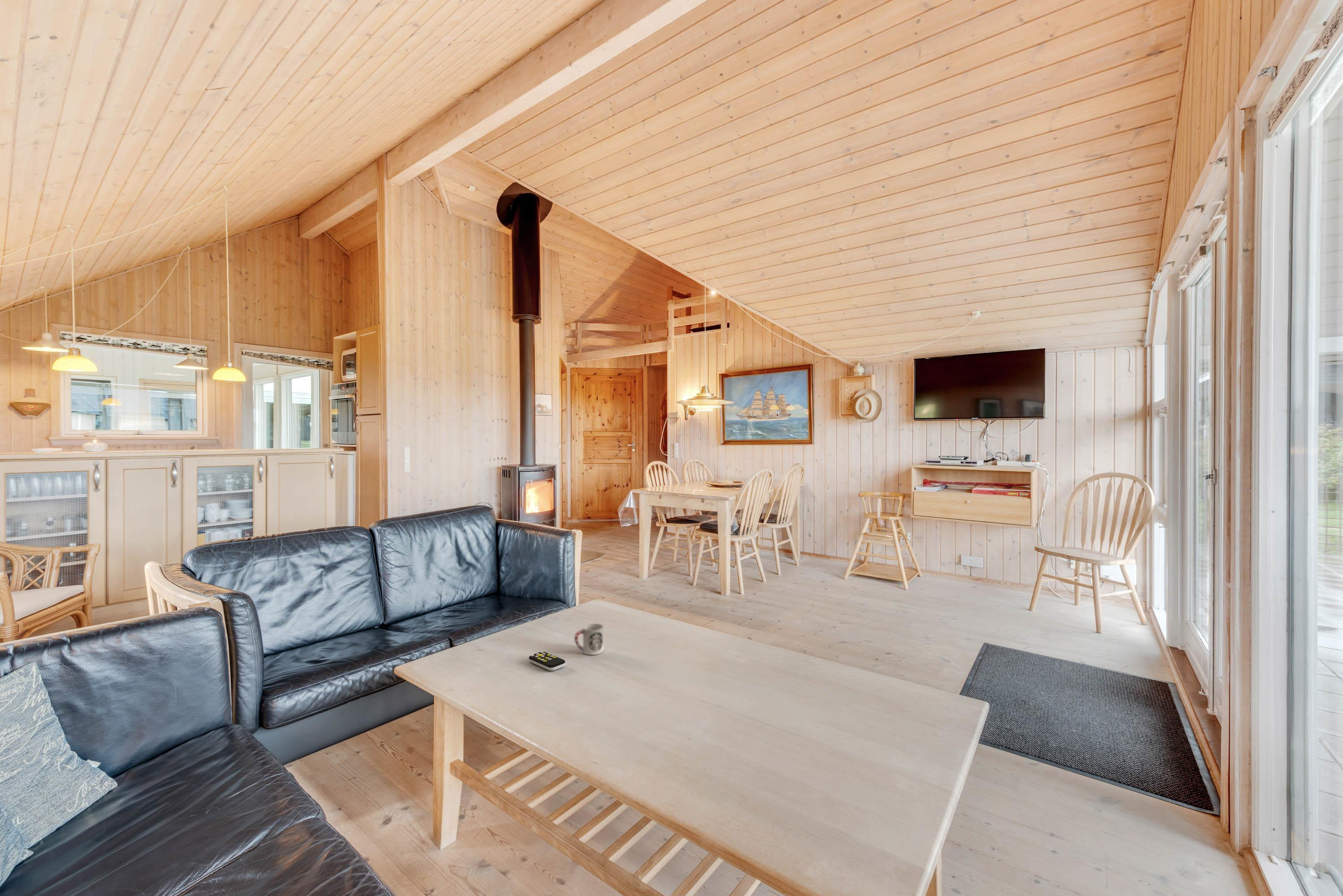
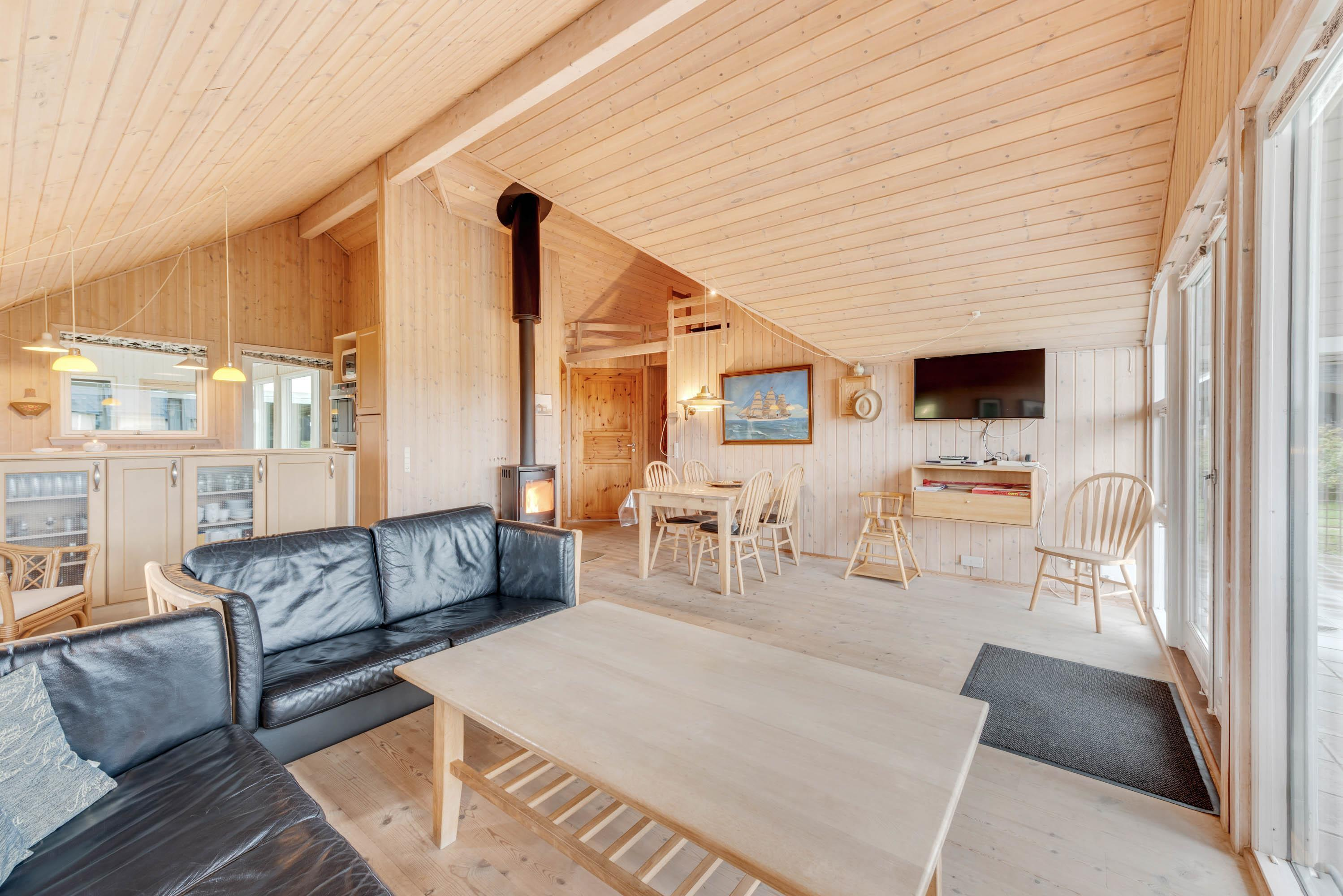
- cup [574,623,604,655]
- remote control [528,651,566,671]
